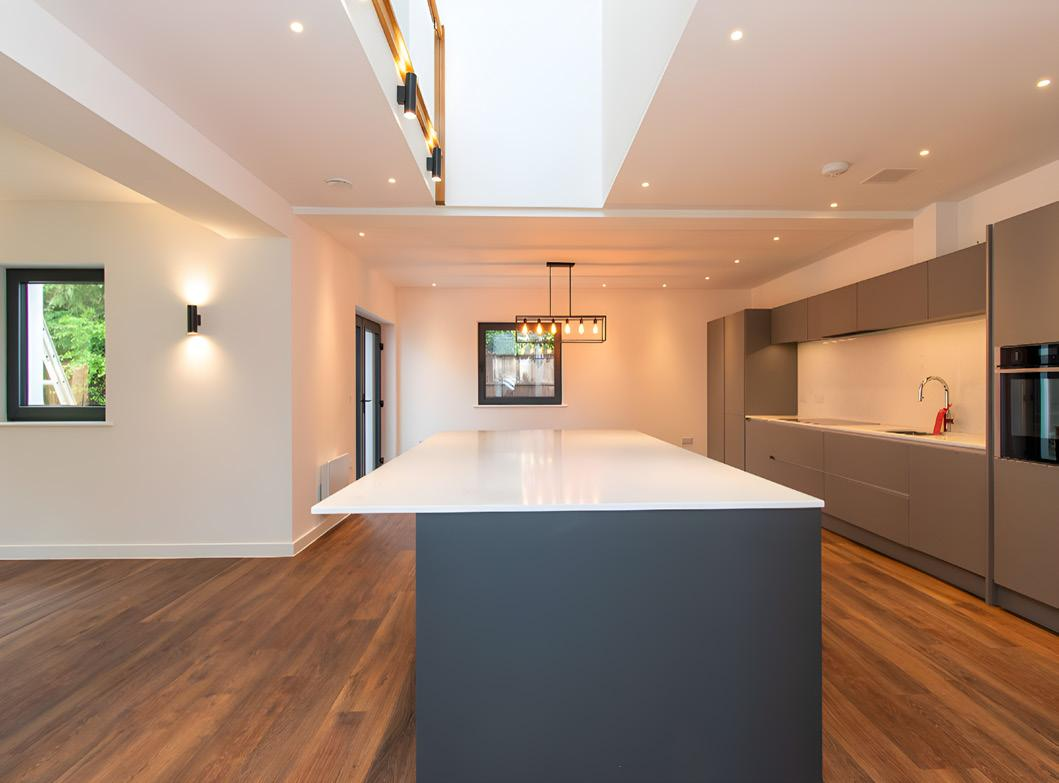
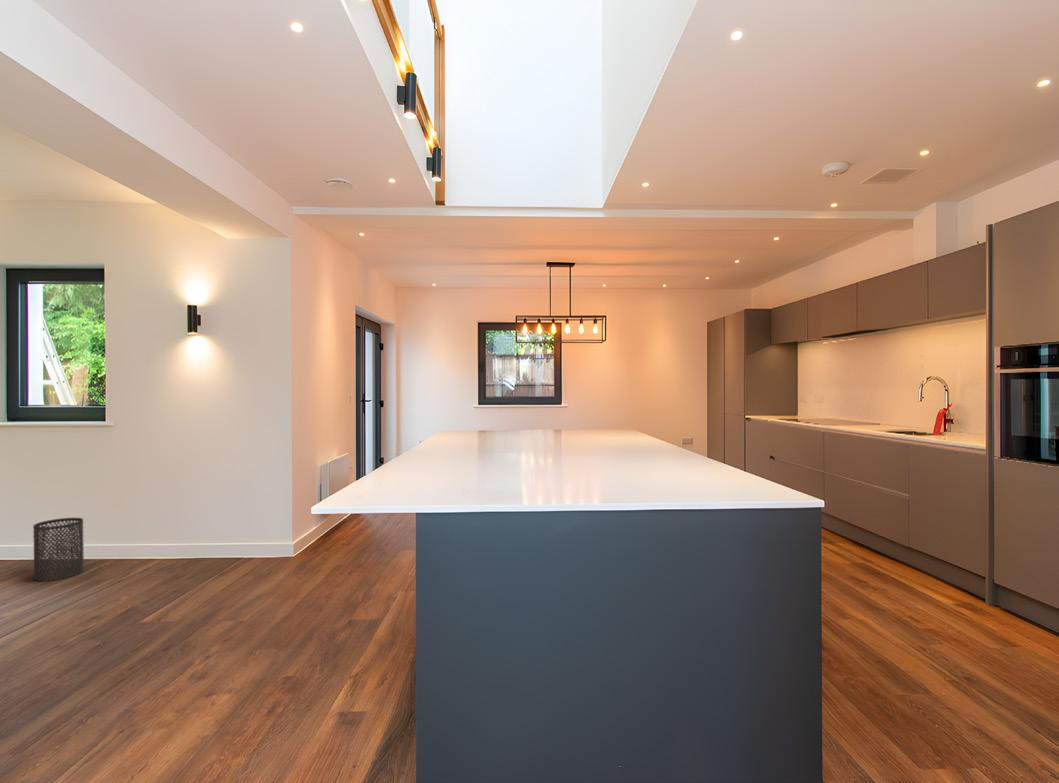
+ trash can [32,517,85,582]
